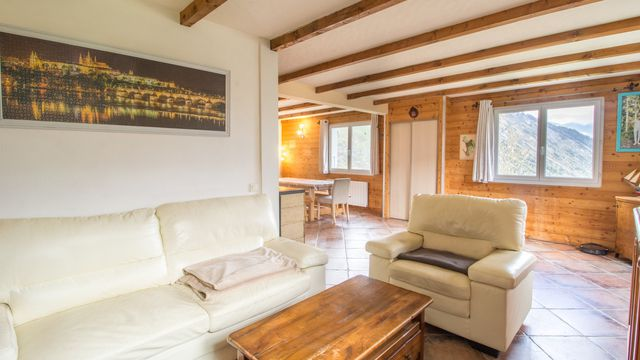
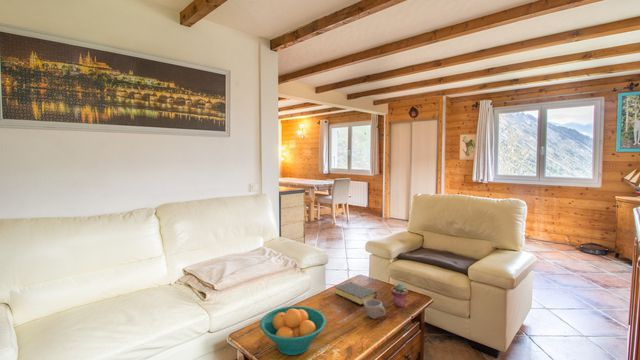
+ potted succulent [390,282,409,308]
+ fruit bowl [259,305,327,356]
+ bible [334,281,378,306]
+ cup [363,299,387,320]
